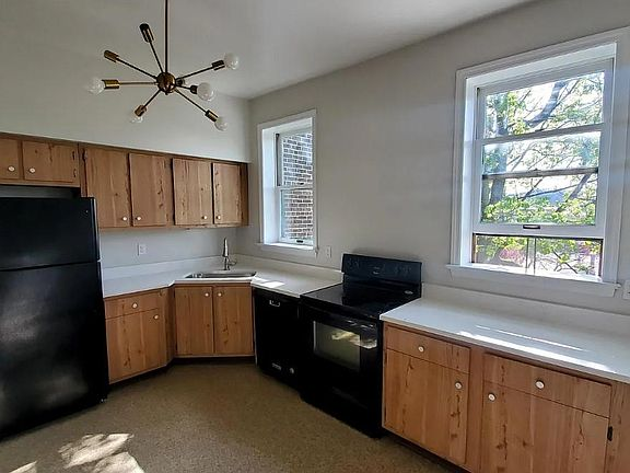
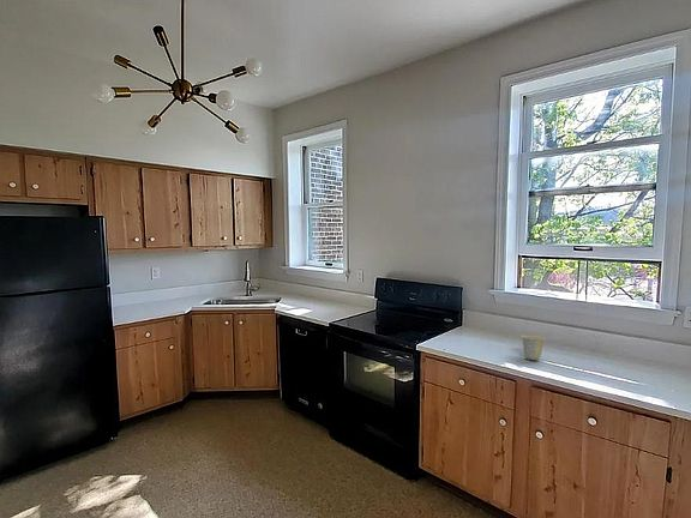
+ cup [519,335,547,361]
